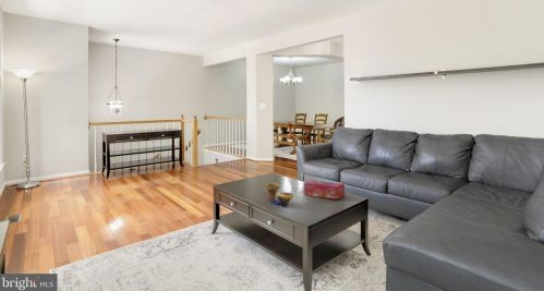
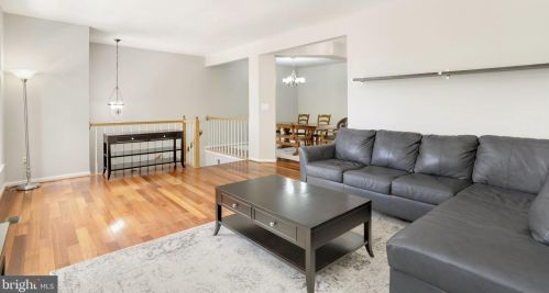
- decorative bowl [265,182,295,207]
- tissue box [303,180,346,201]
